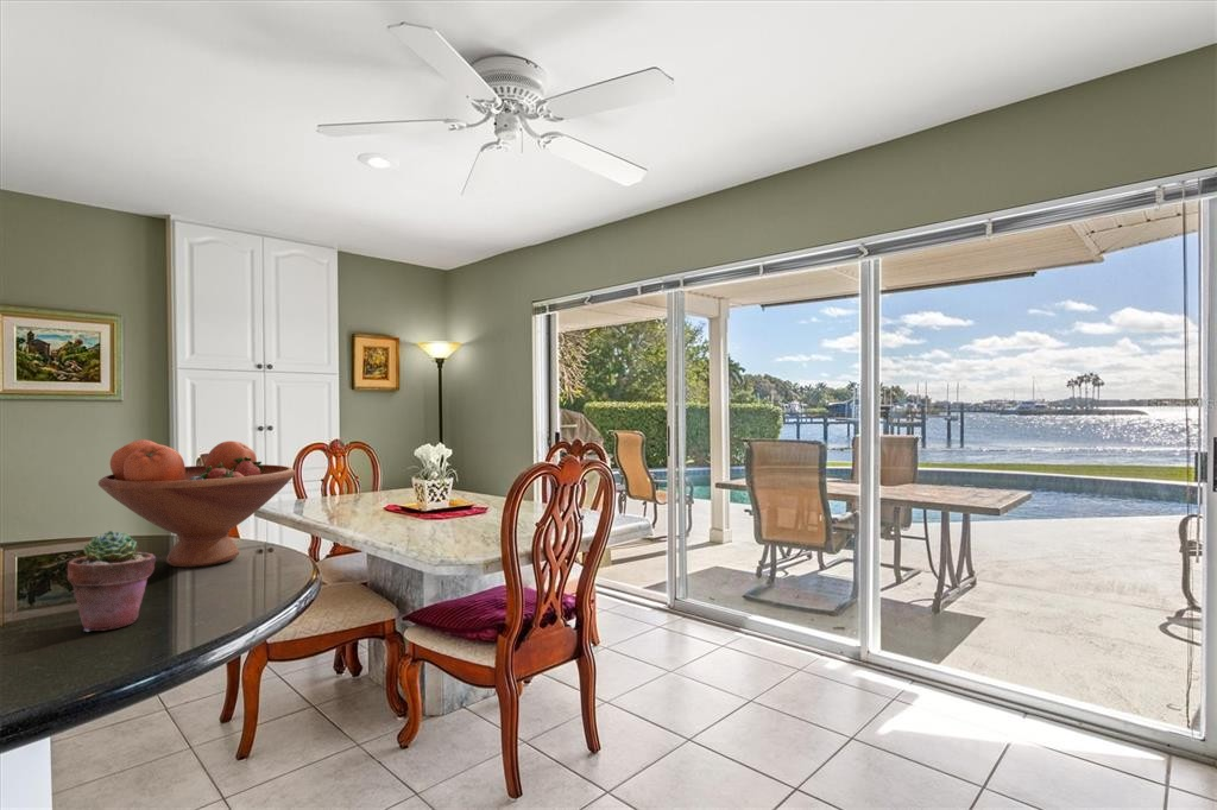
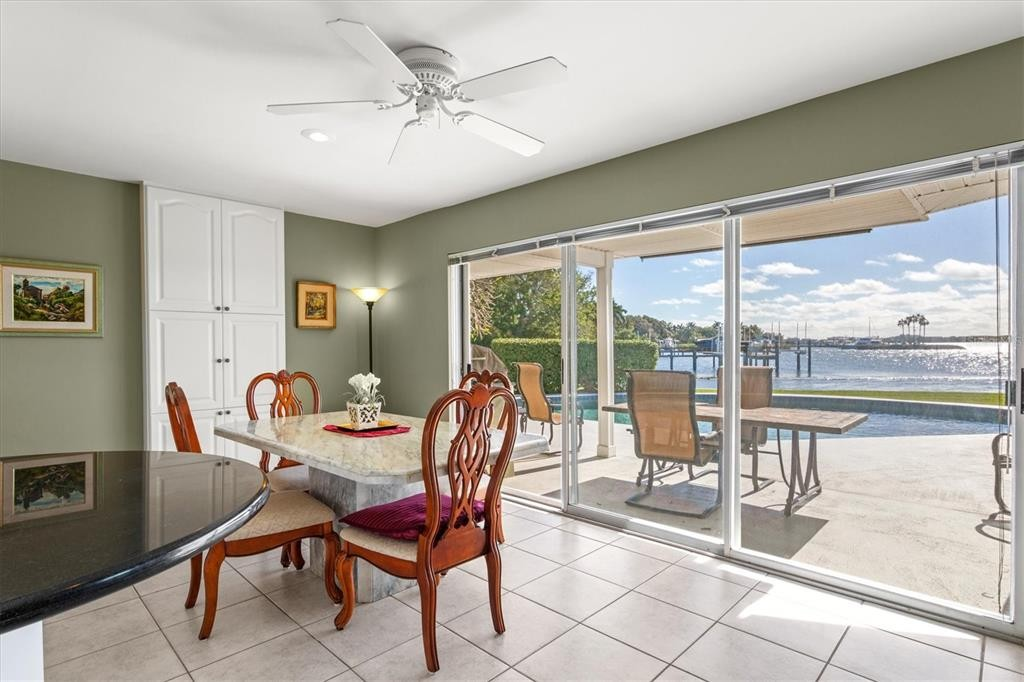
- potted succulent [67,530,157,633]
- fruit bowl [97,438,297,568]
